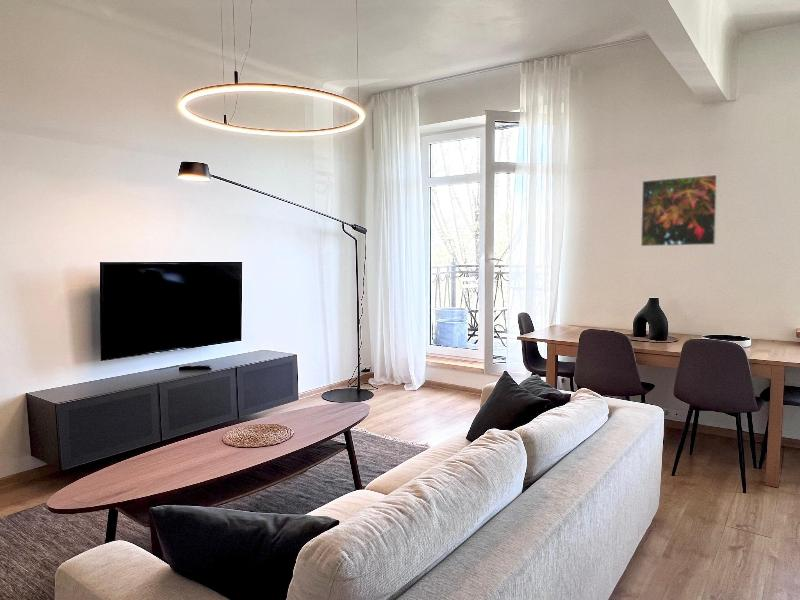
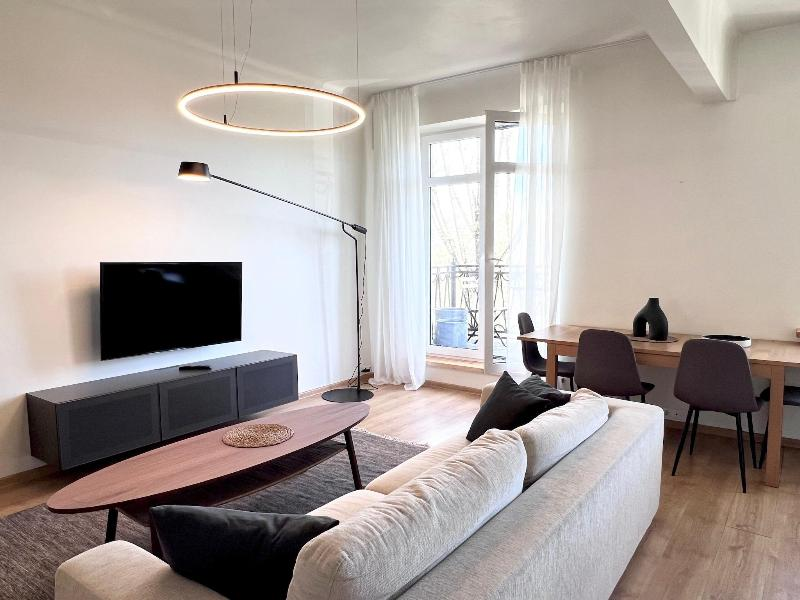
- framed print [640,173,719,247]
